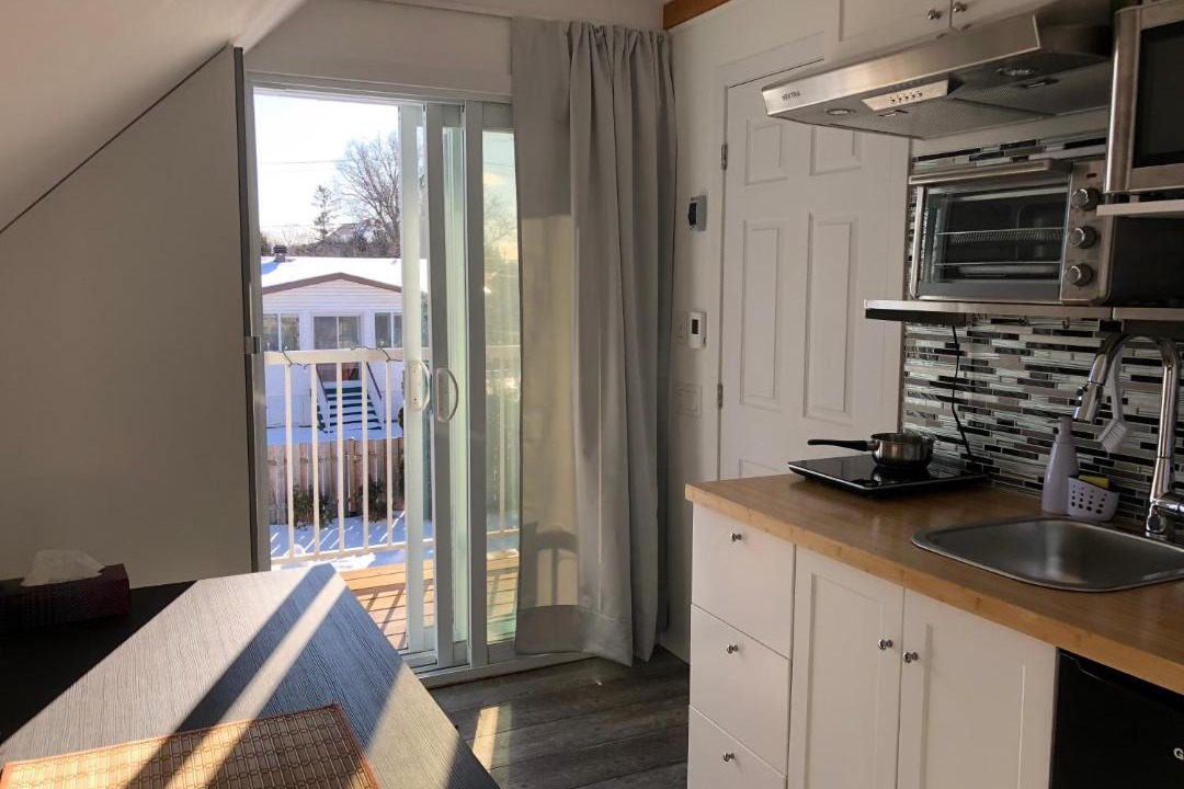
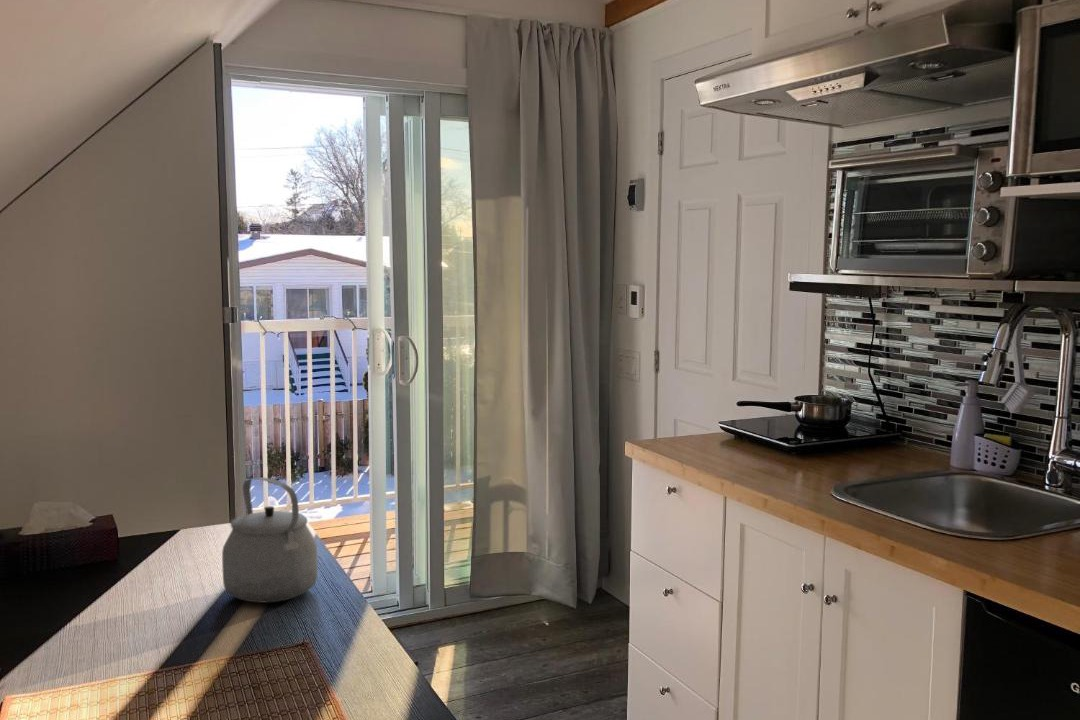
+ tea kettle [221,476,319,604]
